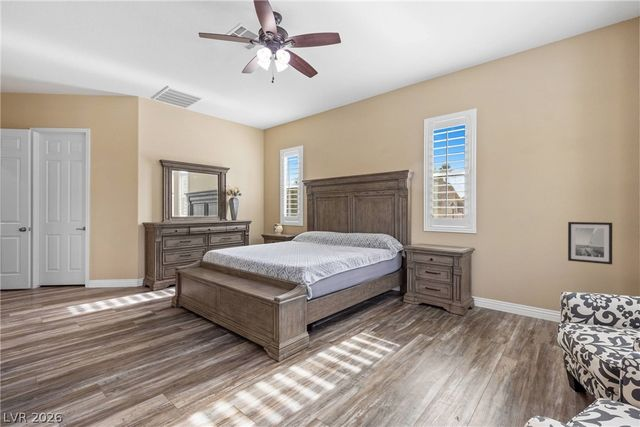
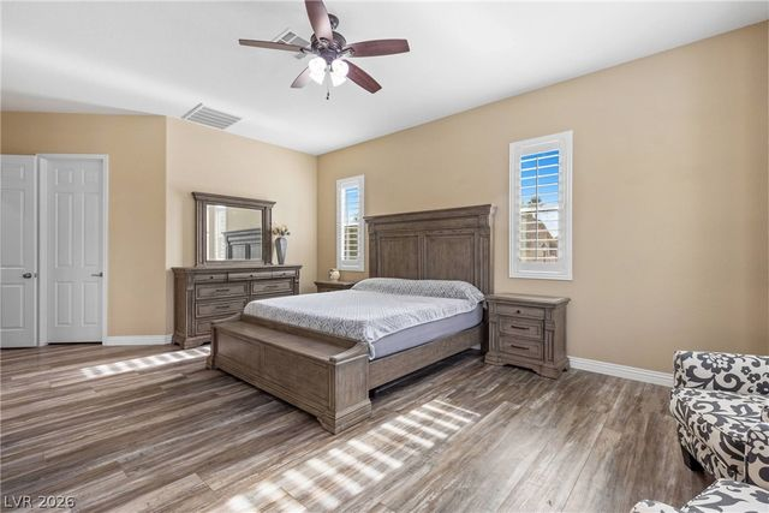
- wall art [567,221,613,266]
